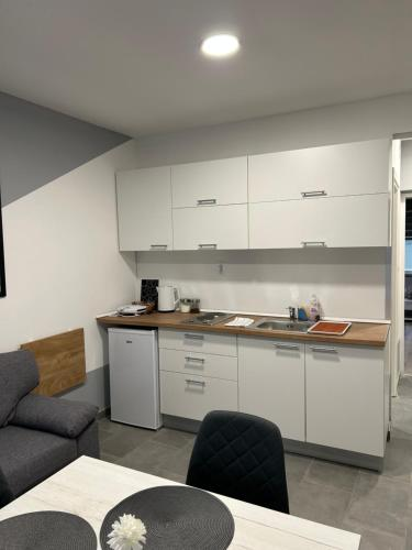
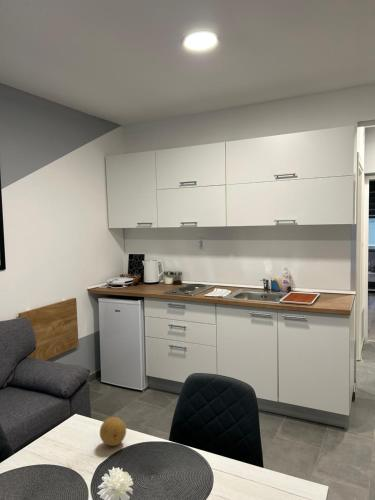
+ fruit [99,416,127,447]
